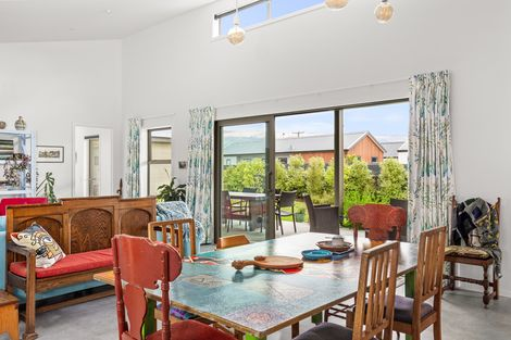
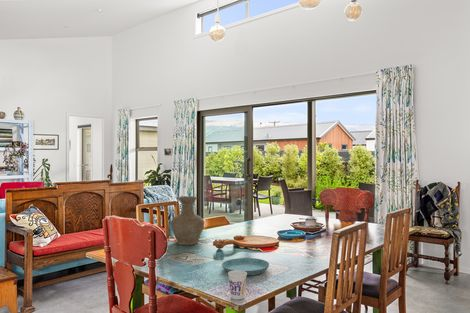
+ vase [169,195,205,246]
+ cup [227,270,248,301]
+ saucer [221,257,270,276]
